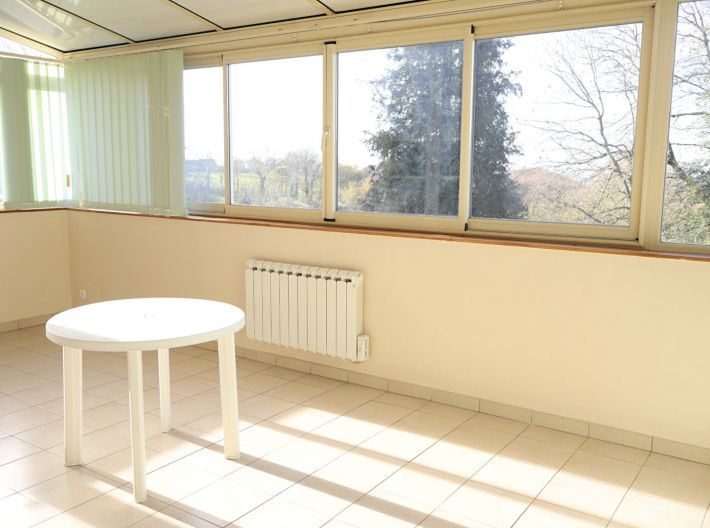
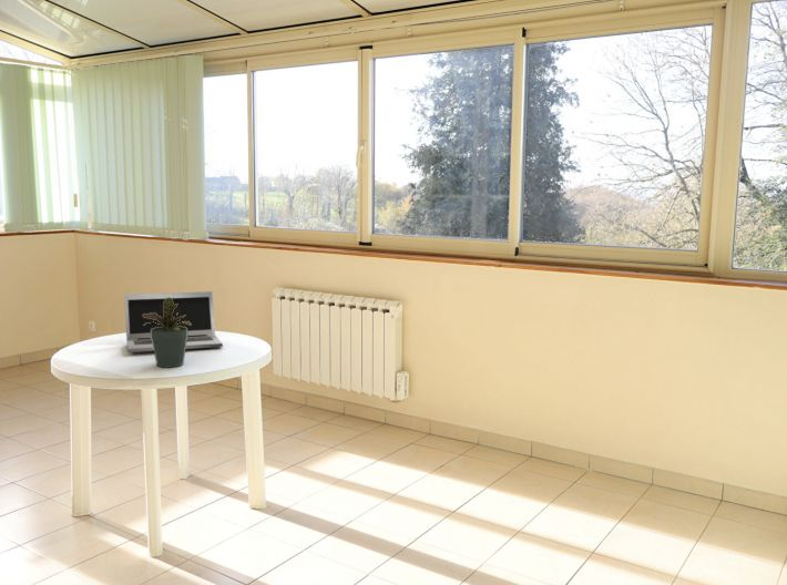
+ laptop [123,290,224,353]
+ potted plant [142,297,192,368]
